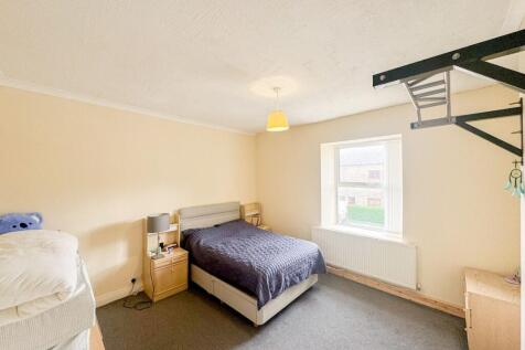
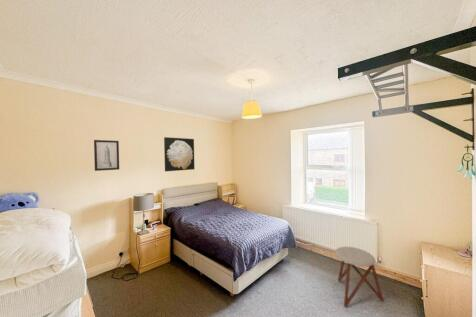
+ stool [334,246,384,308]
+ wall art [93,139,120,172]
+ wall art [163,136,195,172]
